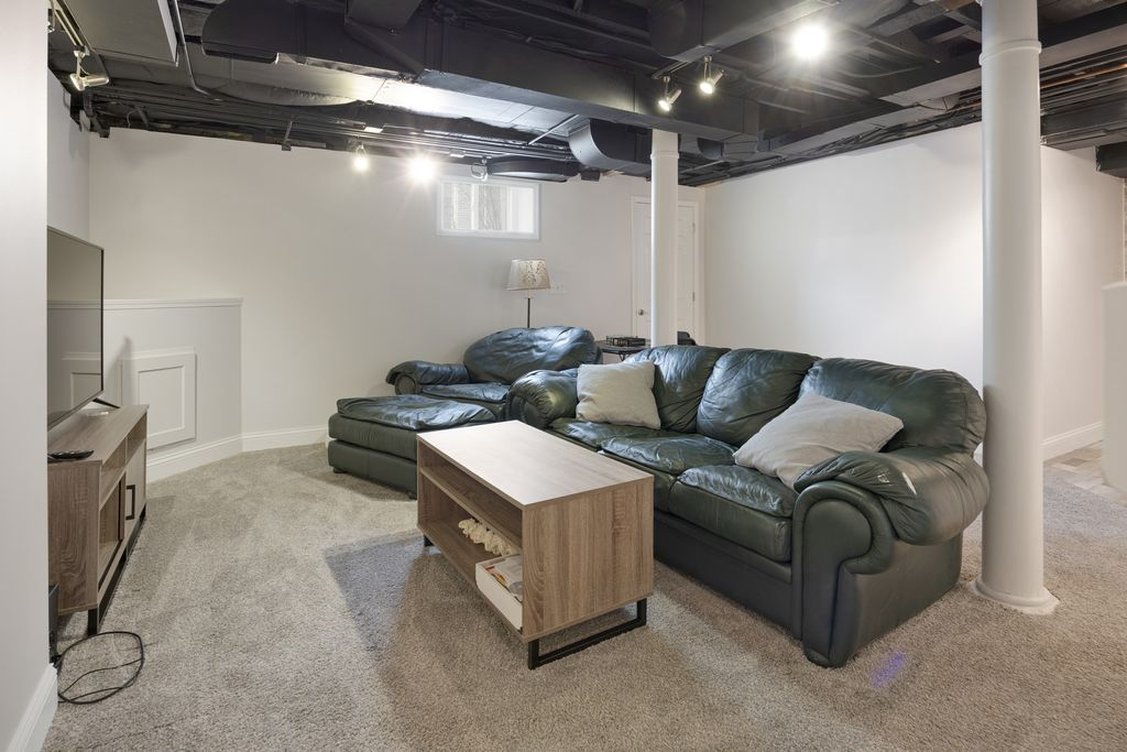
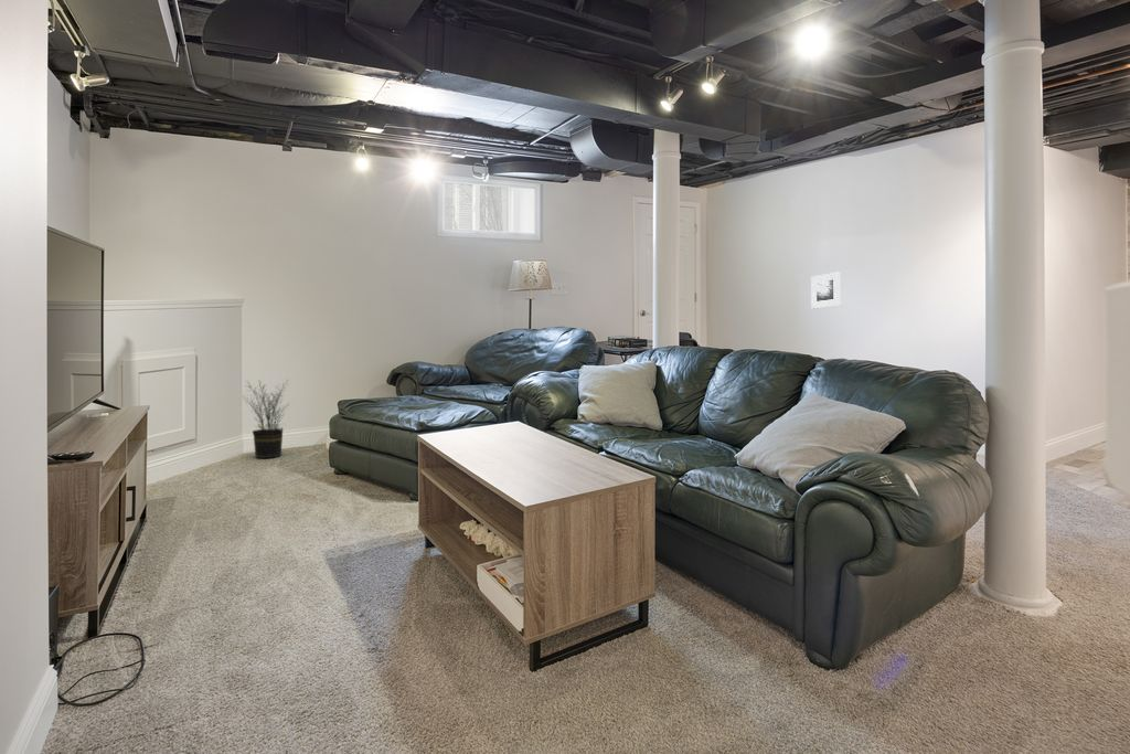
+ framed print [810,270,842,309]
+ potted plant [242,379,292,459]
